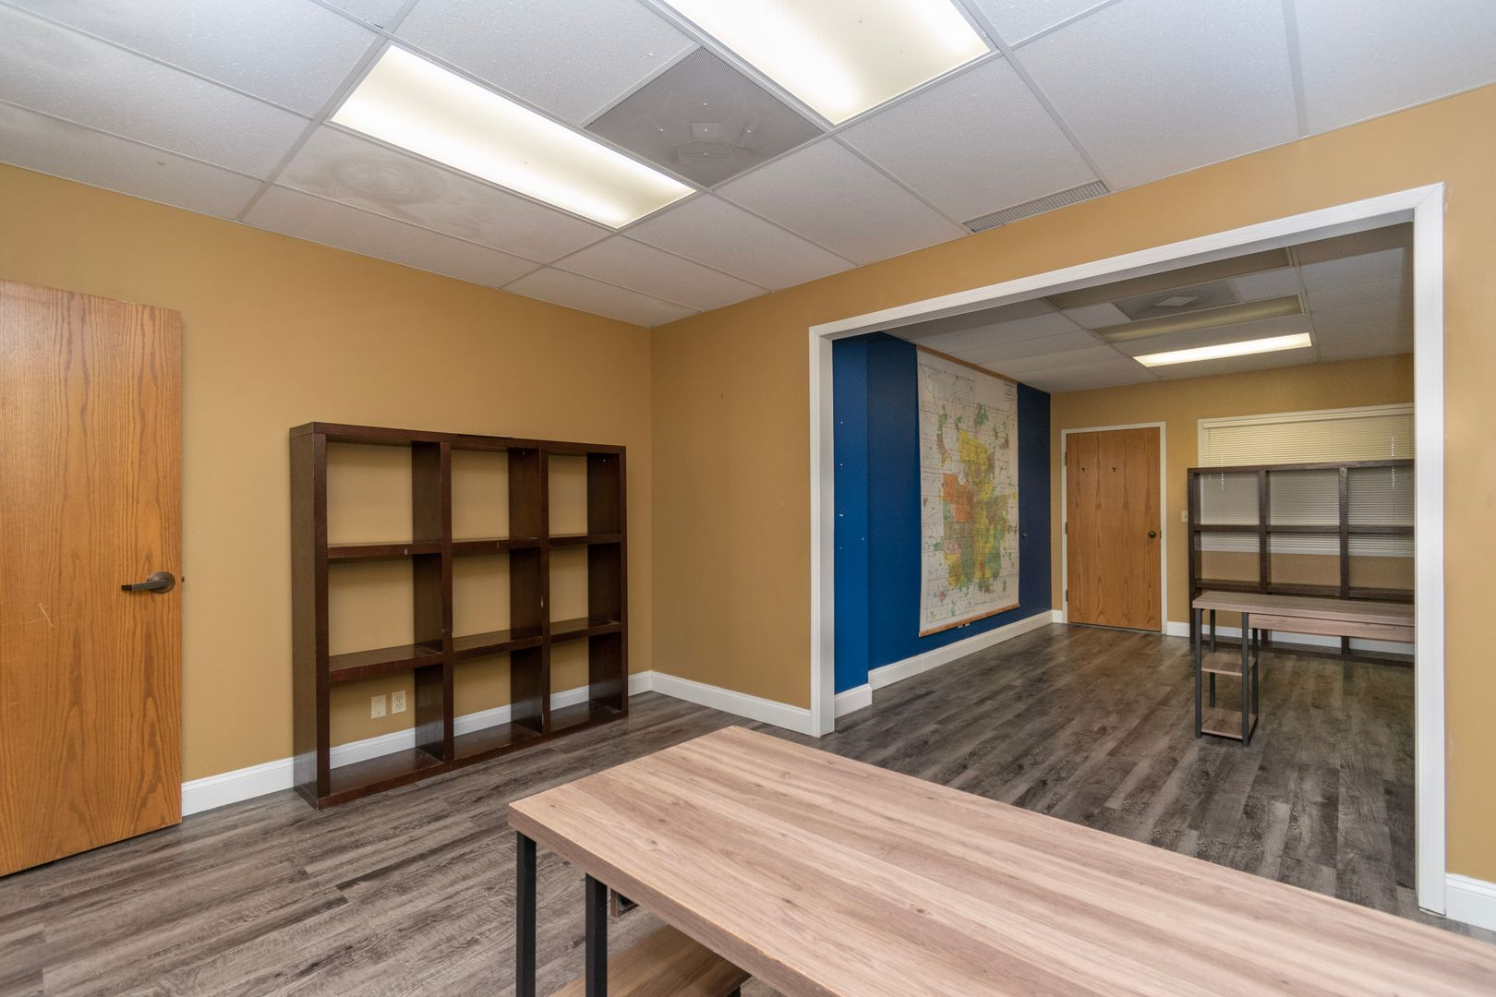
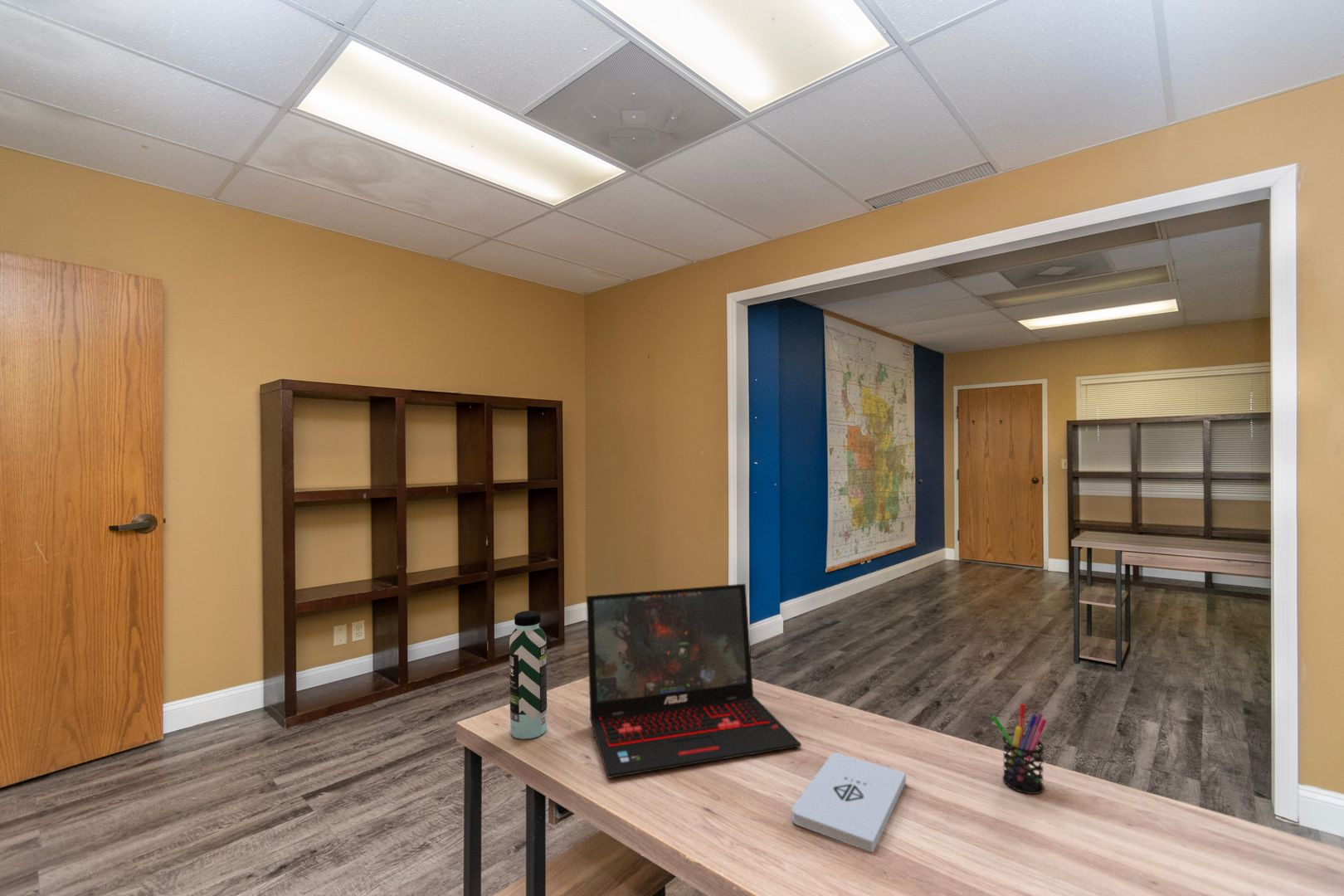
+ notepad [791,752,907,853]
+ laptop [586,583,802,779]
+ water bottle [509,610,548,740]
+ pen holder [991,703,1048,795]
